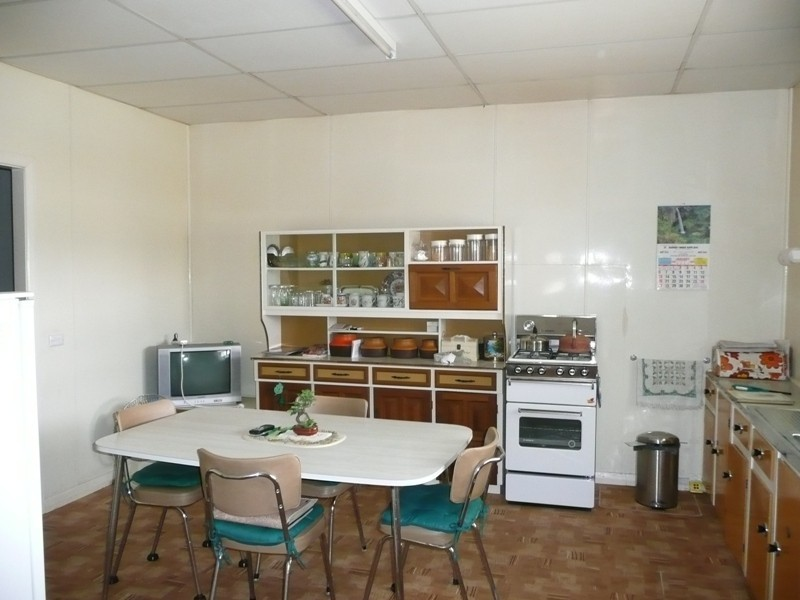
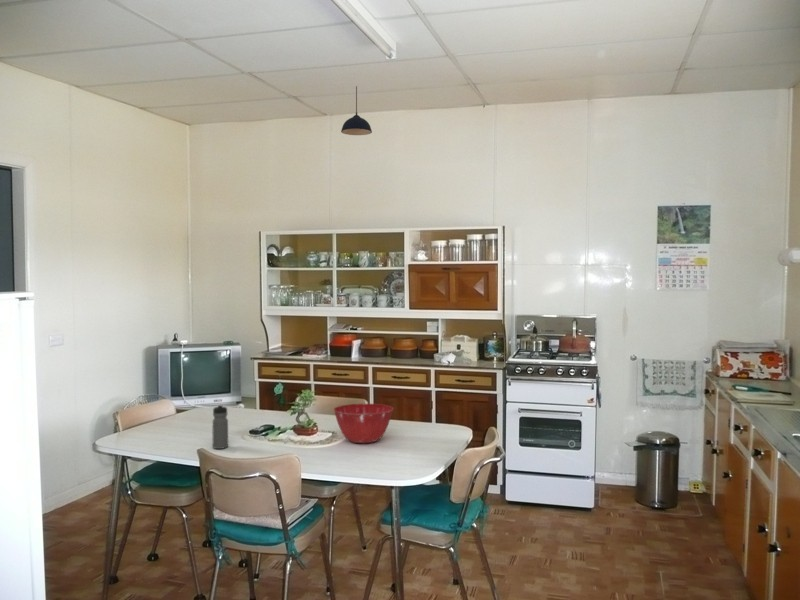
+ pendant light [340,85,373,136]
+ mixing bowl [332,403,394,444]
+ water bottle [211,403,229,450]
